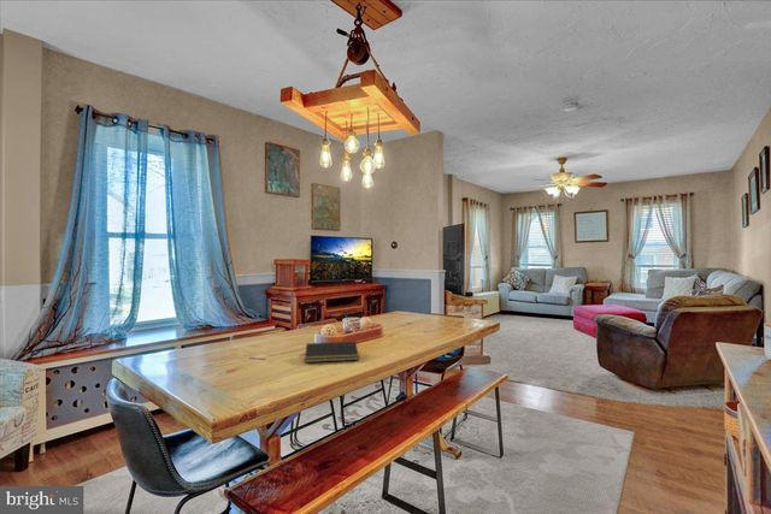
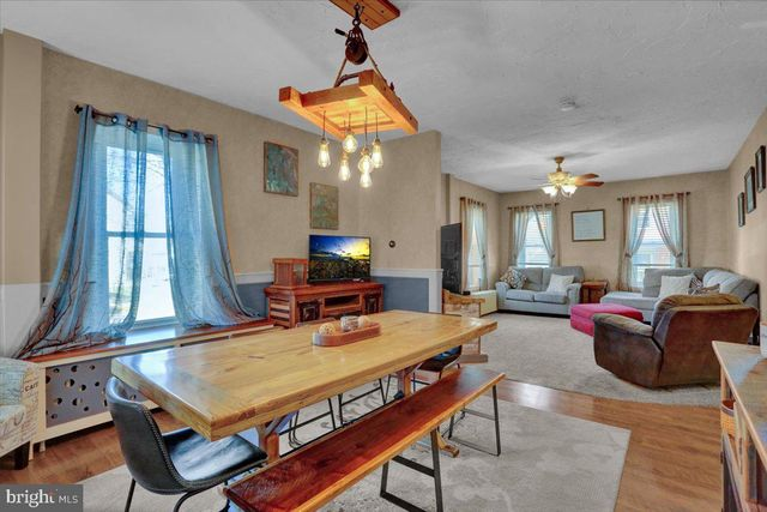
- notepad [304,341,360,364]
